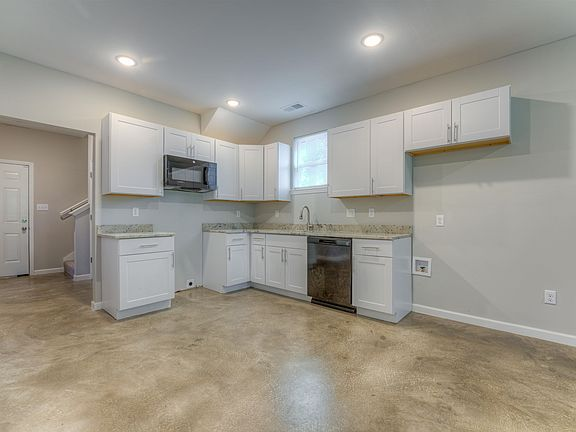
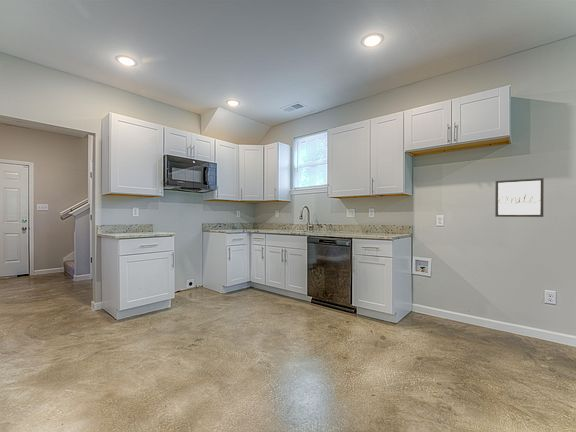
+ wall art [494,177,545,218]
